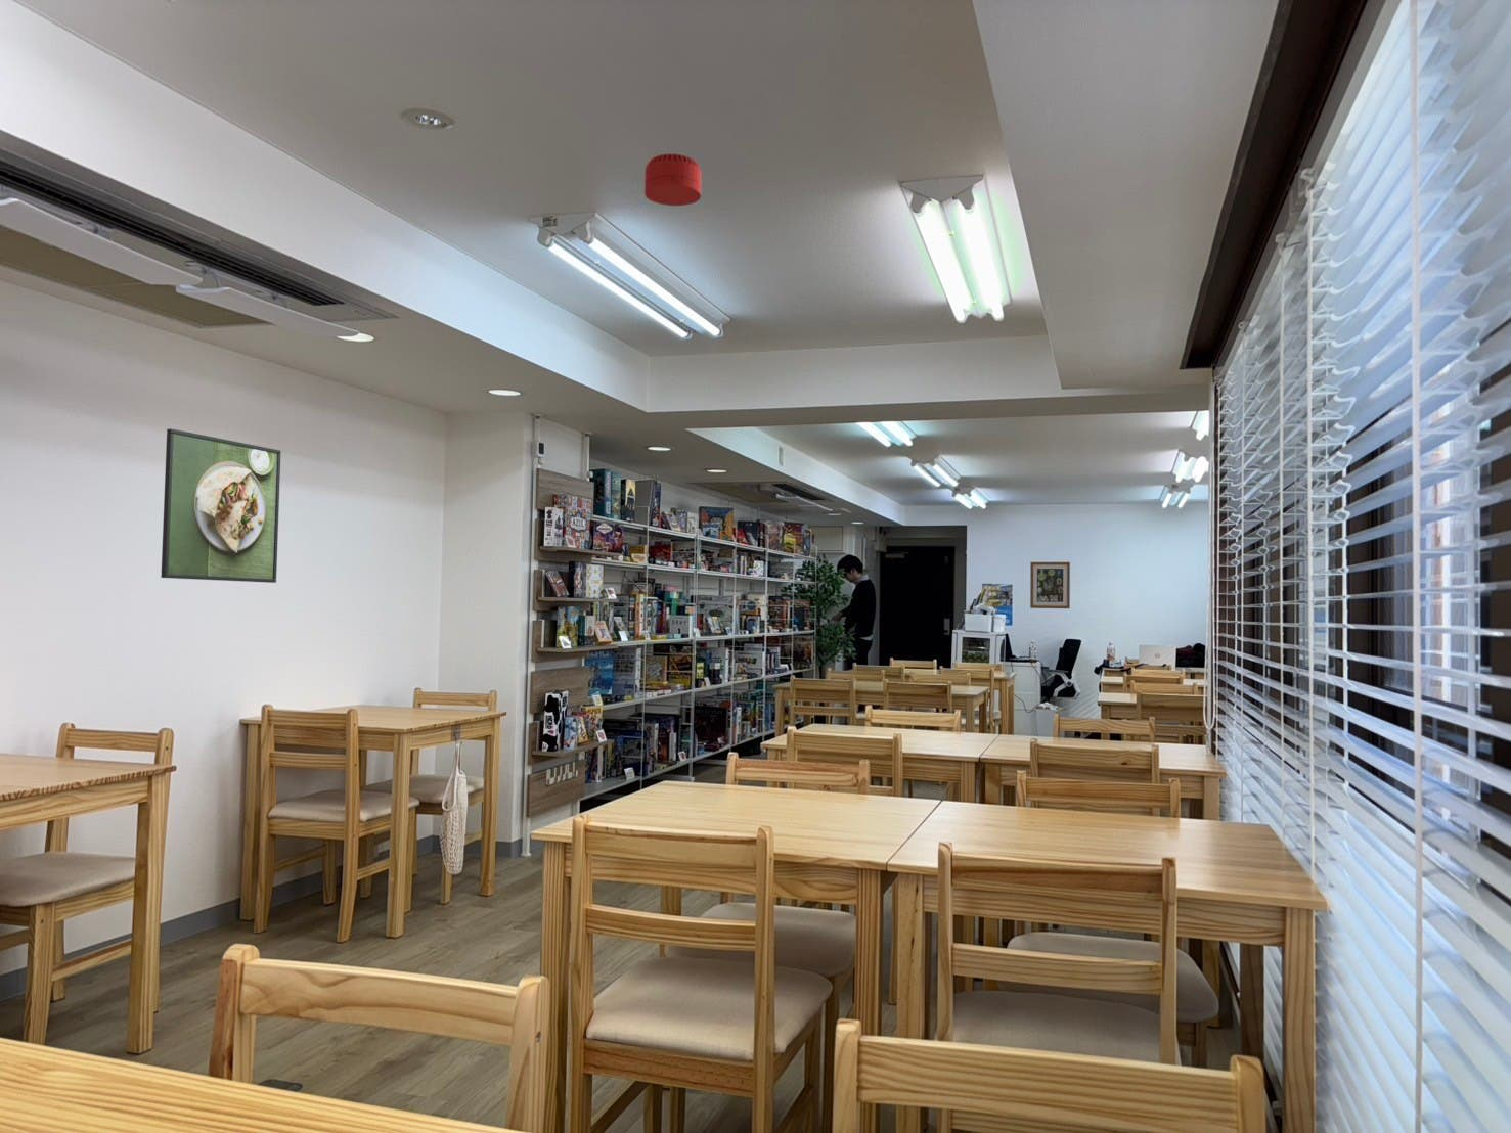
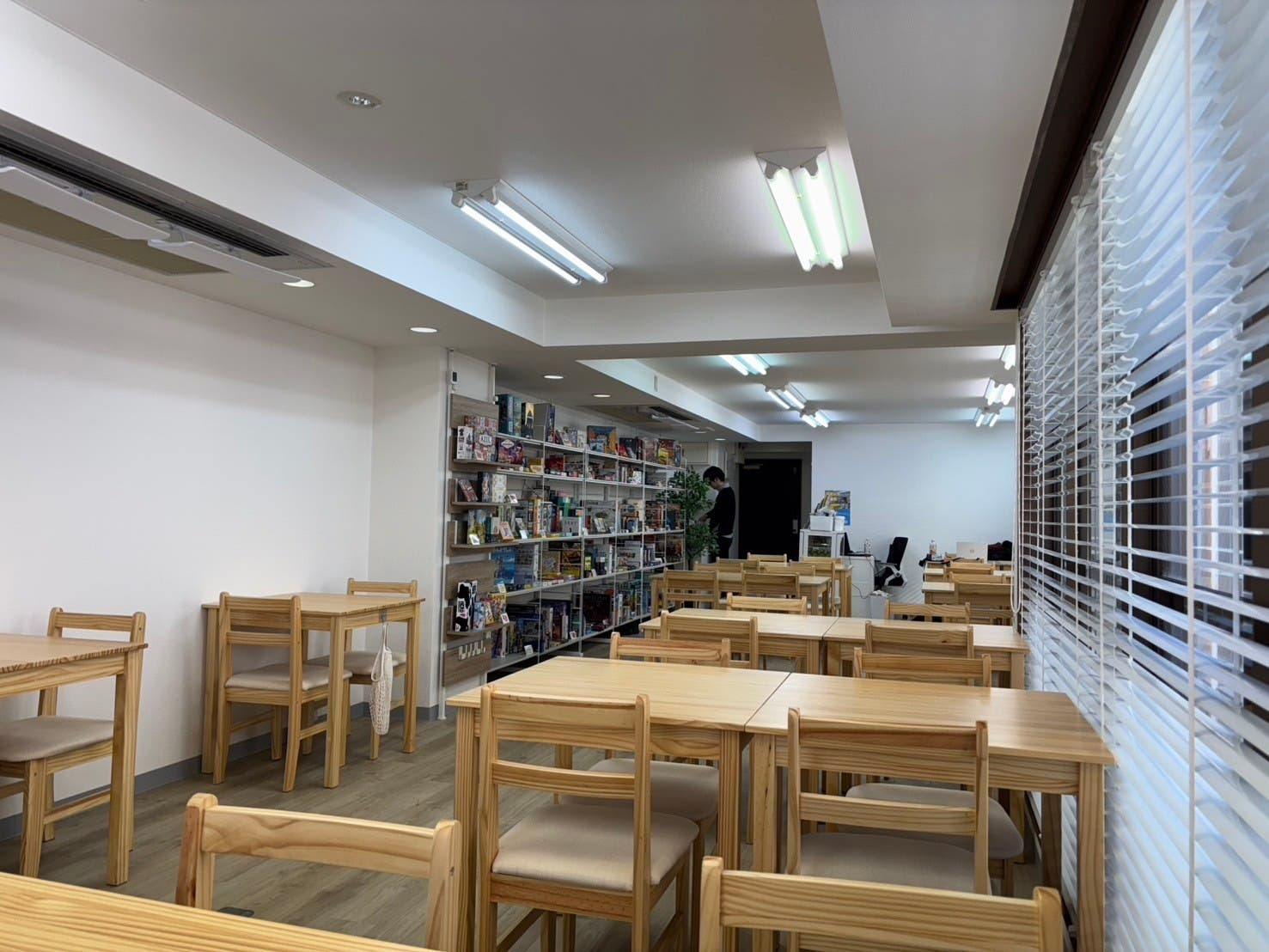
- wall art [1029,562,1072,609]
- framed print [160,427,281,584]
- smoke detector [643,154,703,207]
